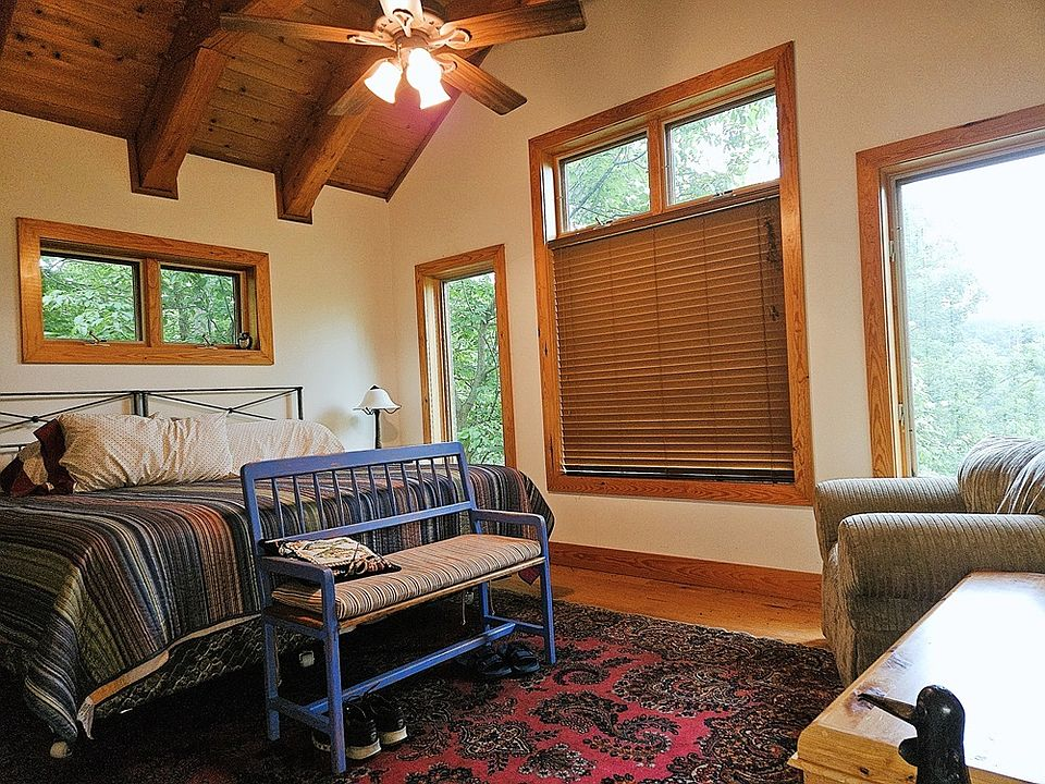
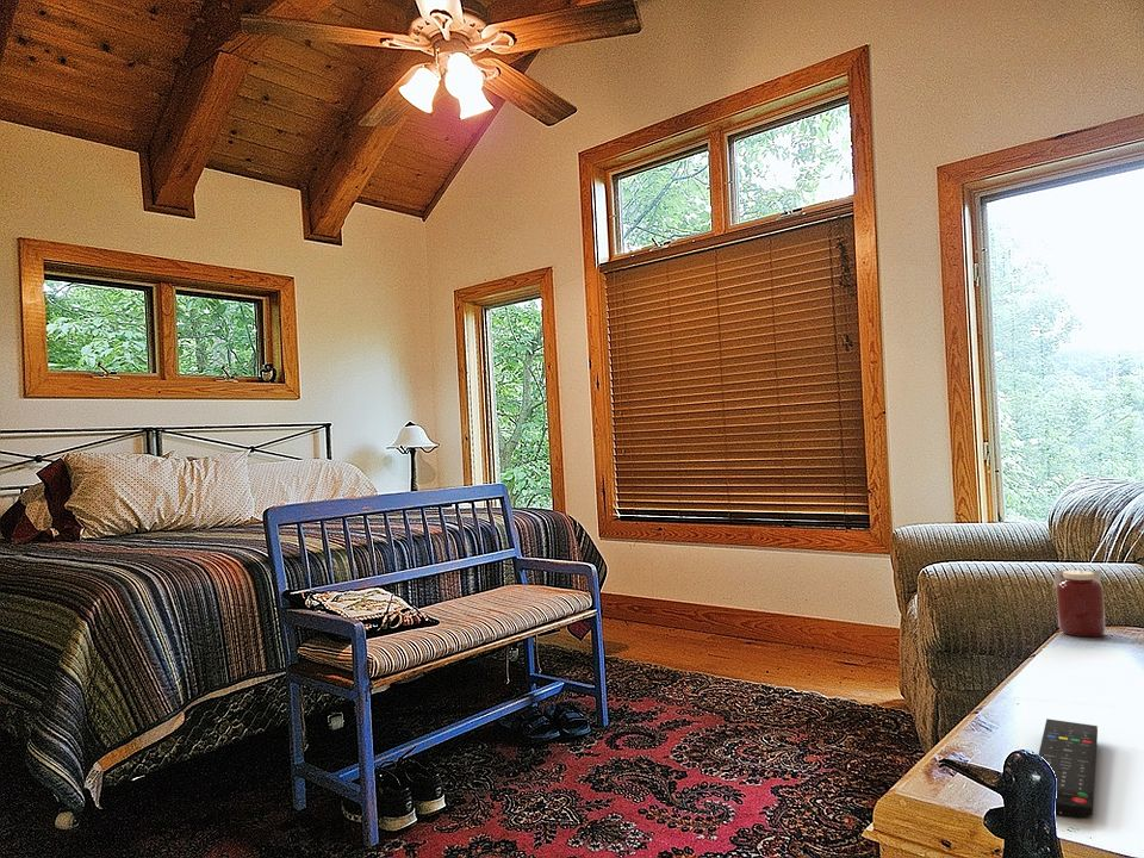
+ jar [1052,568,1107,638]
+ remote control [1038,717,1099,820]
